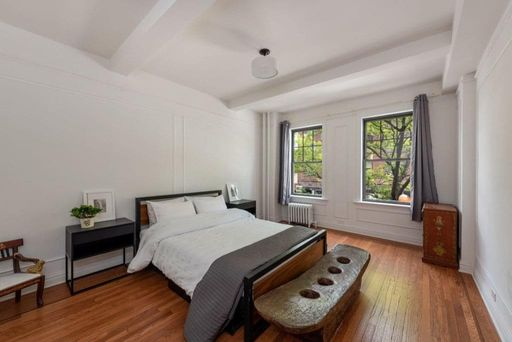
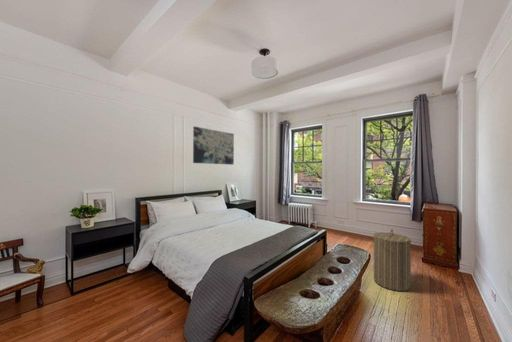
+ laundry hamper [373,228,412,292]
+ wall art [192,126,235,166]
